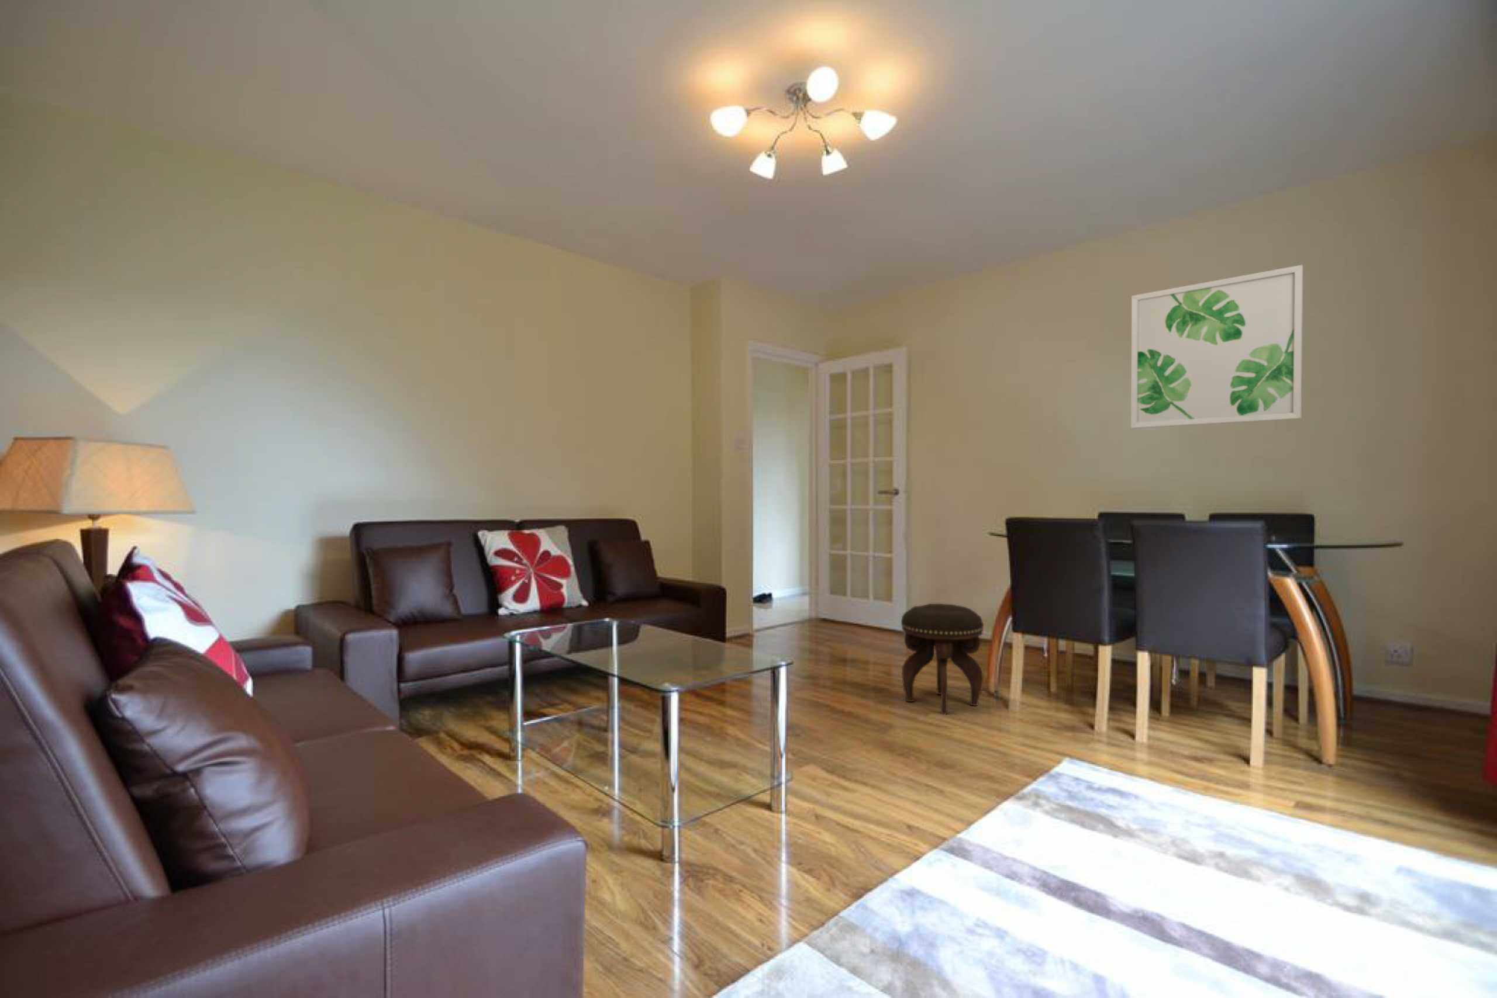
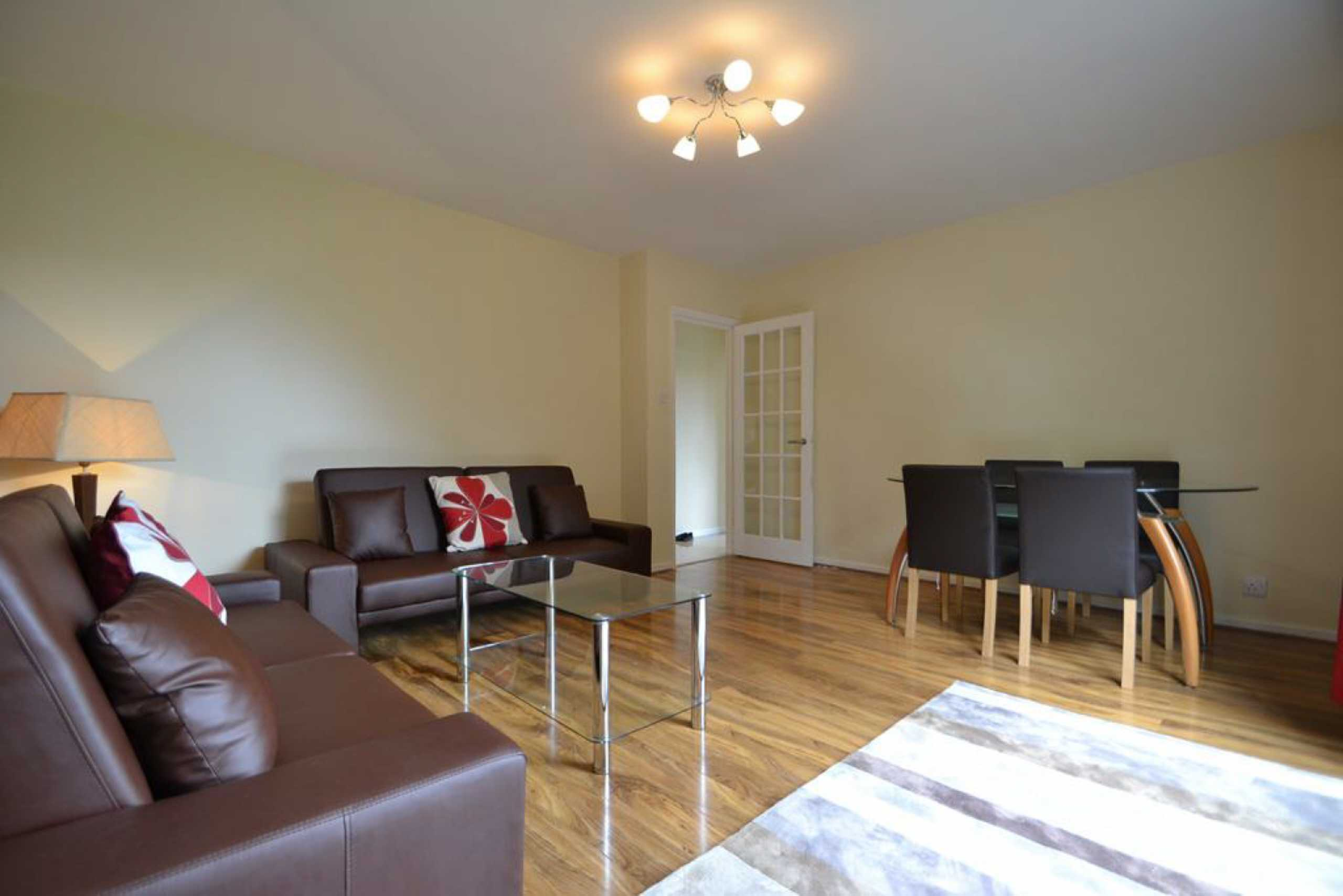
- wall art [1130,264,1304,429]
- footstool [901,603,984,715]
